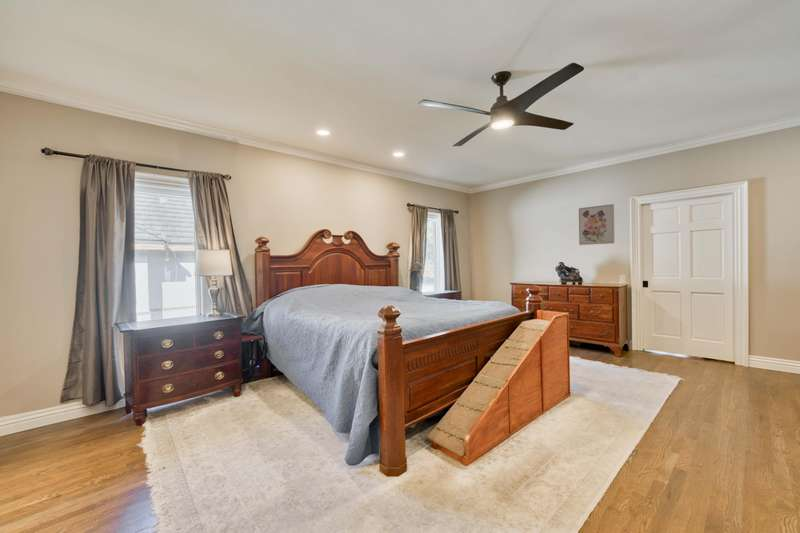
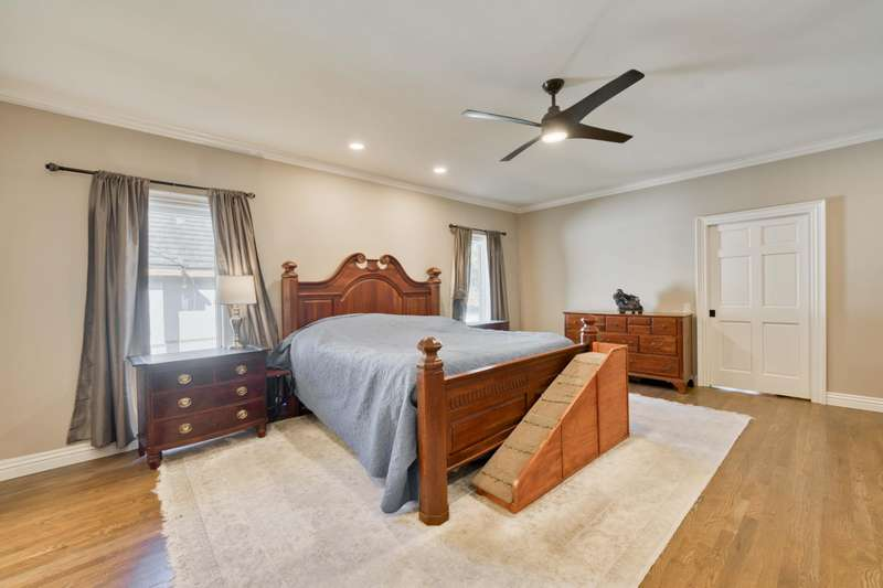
- wall art [578,203,616,246]
